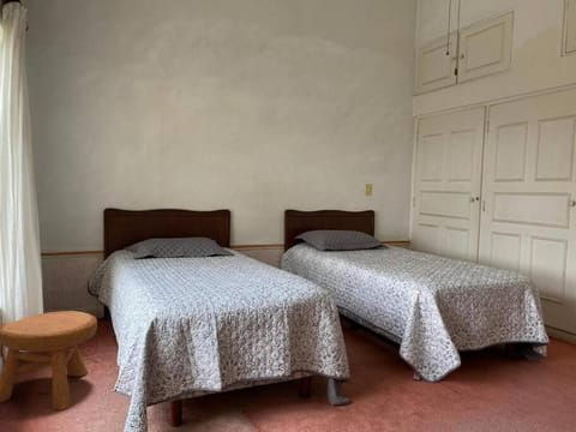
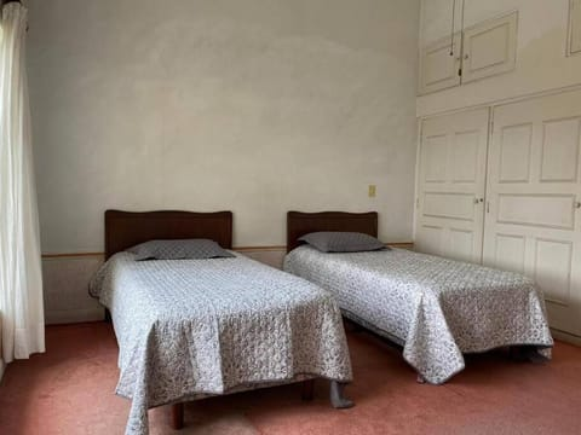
- stool [0,310,98,412]
